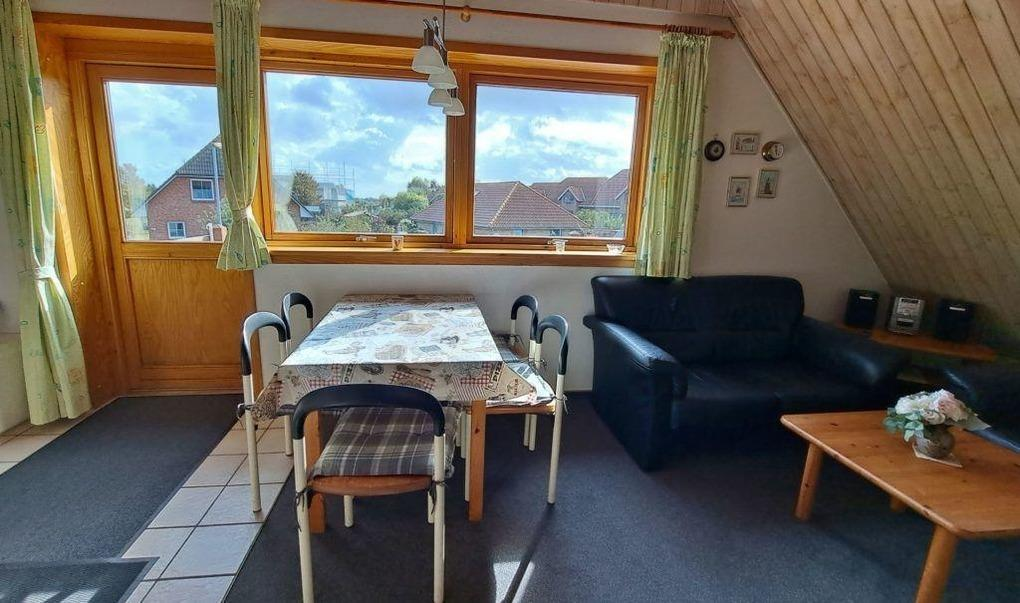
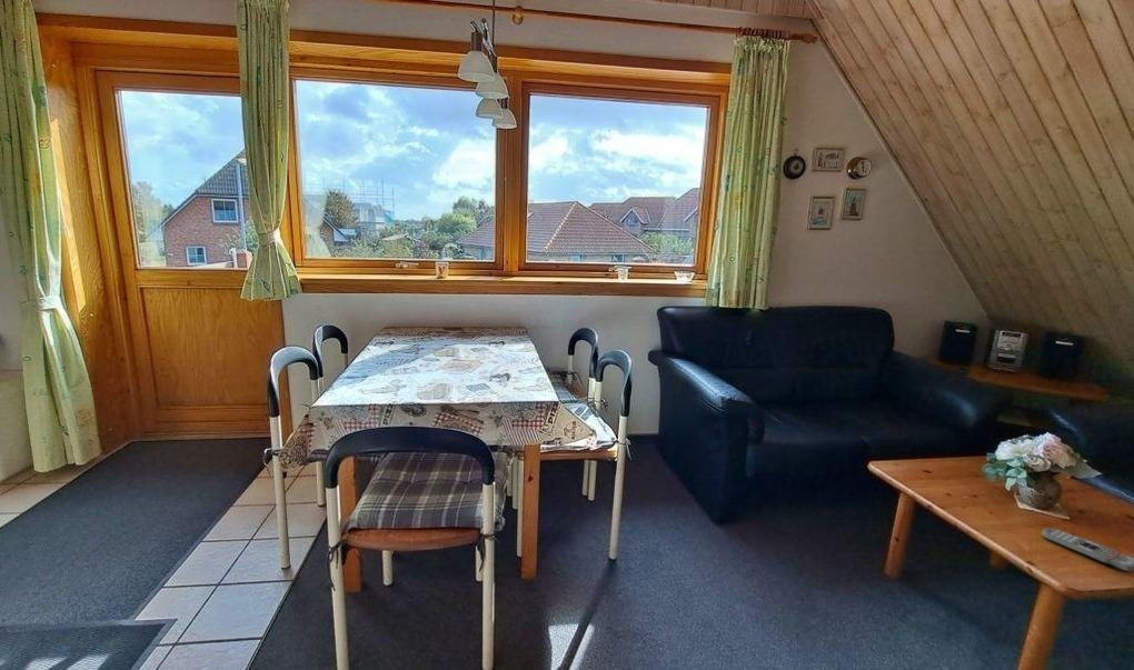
+ remote control [1041,527,1134,573]
